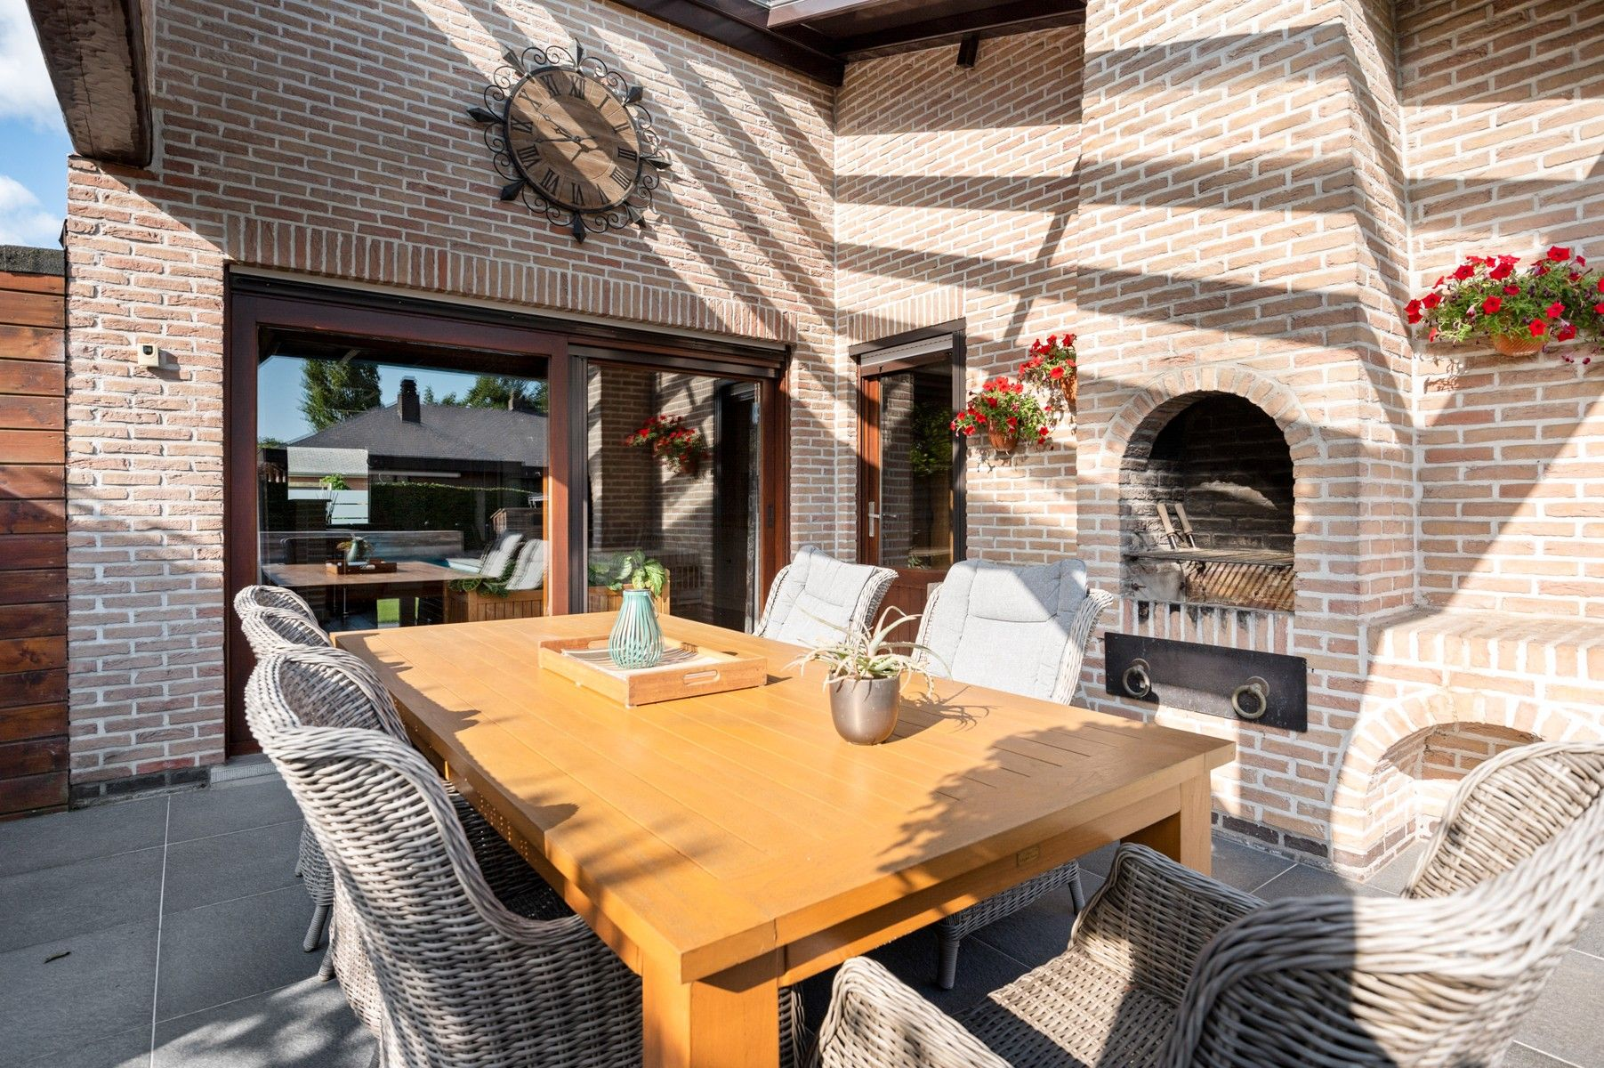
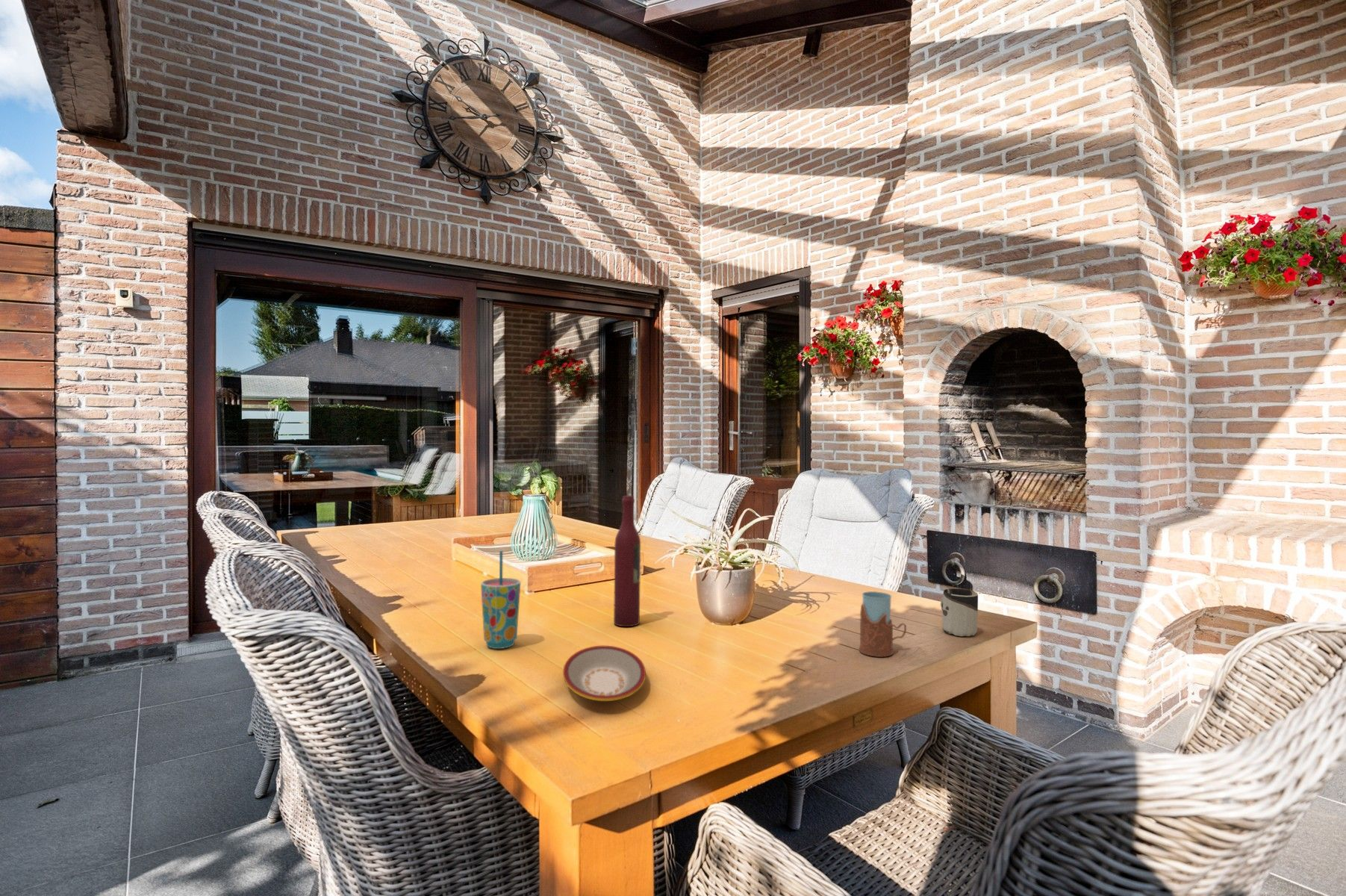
+ cup [480,550,521,650]
+ plate [562,645,646,702]
+ drinking glass [859,591,907,658]
+ wine bottle [613,495,641,627]
+ cup [940,588,979,637]
